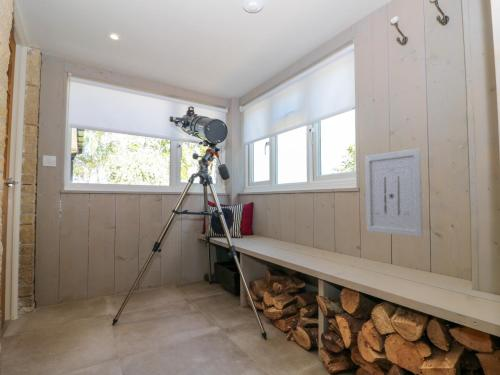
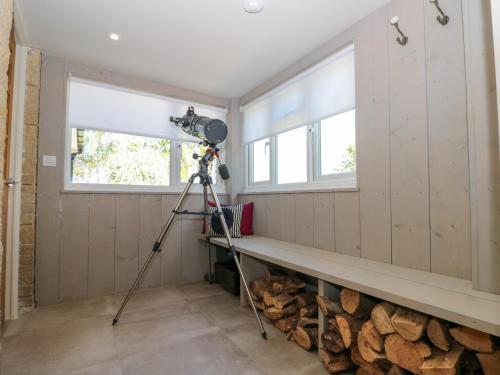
- wall art [364,148,424,238]
